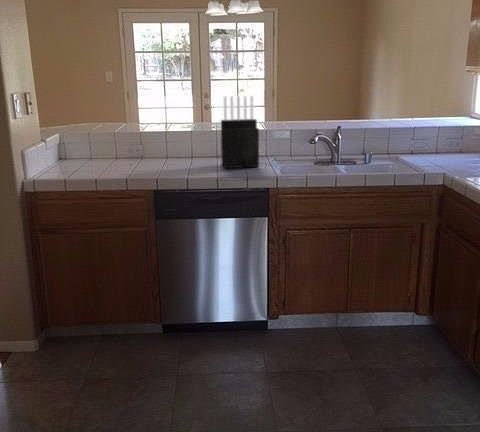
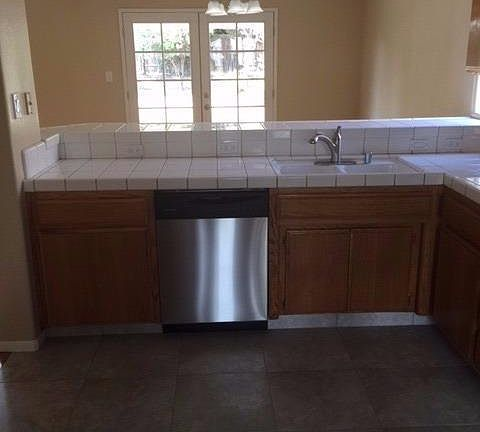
- knife block [220,95,260,169]
